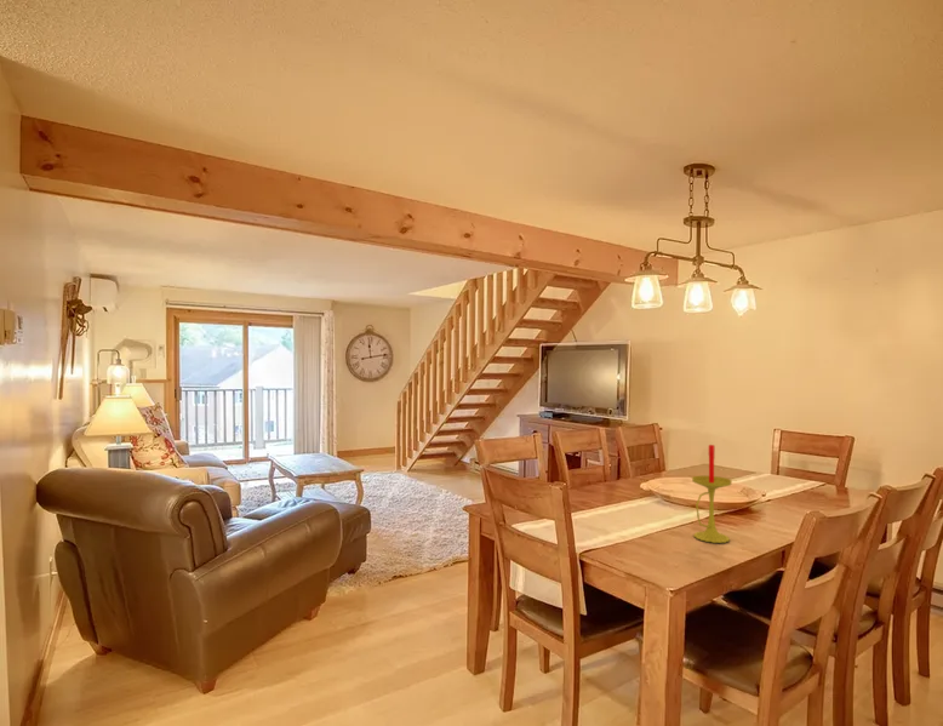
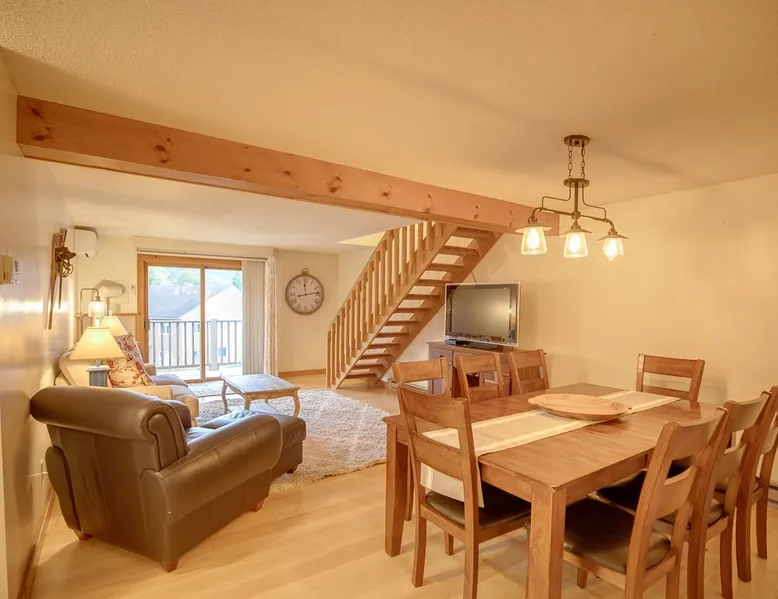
- candle [691,444,733,544]
